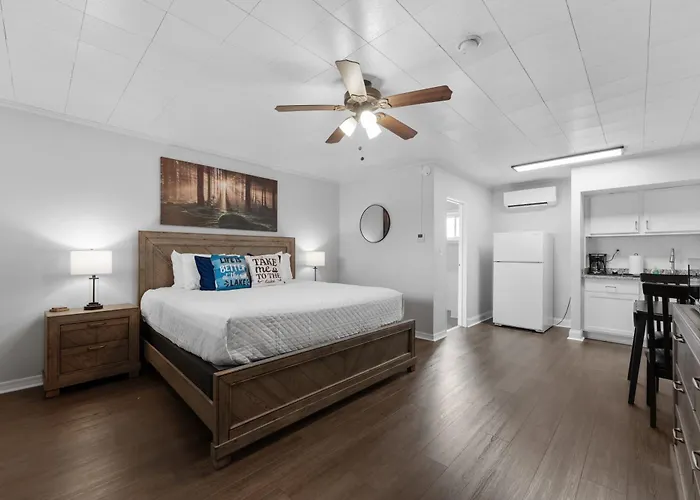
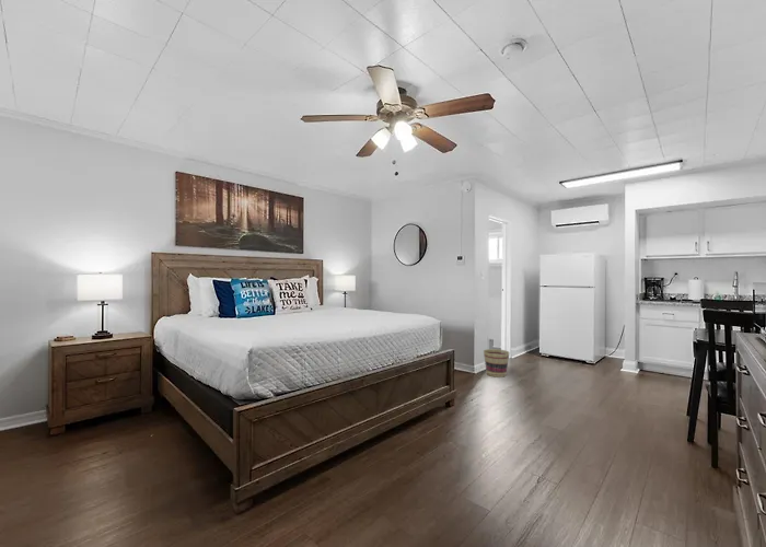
+ basket [483,348,511,379]
